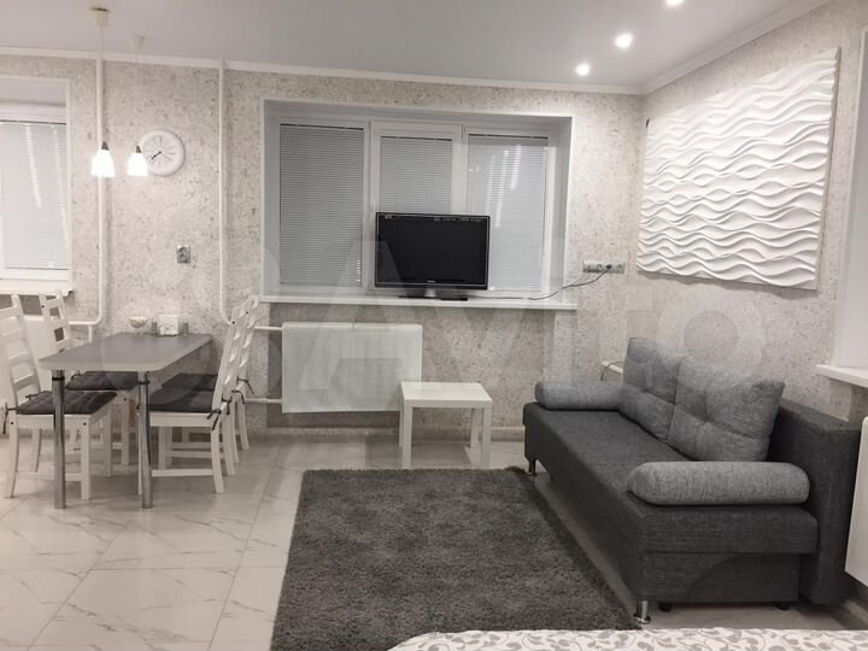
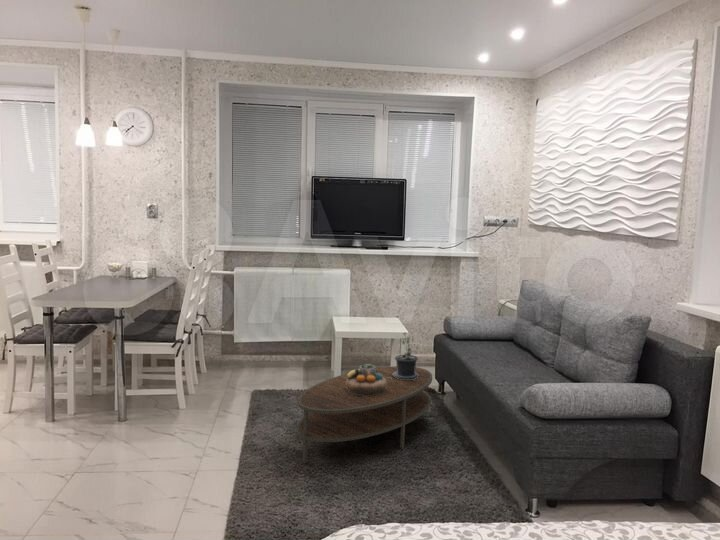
+ potted plant [386,332,419,380]
+ coffee table [296,365,433,465]
+ decorative bowl [346,363,387,396]
